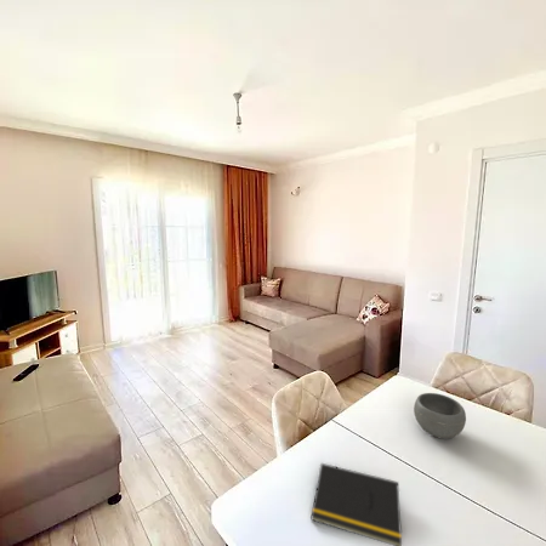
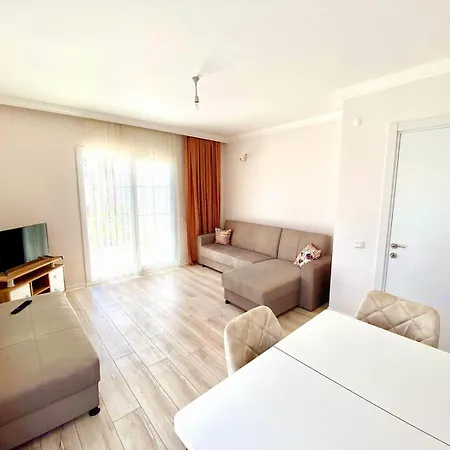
- bowl [413,392,467,440]
- notepad [311,462,403,546]
